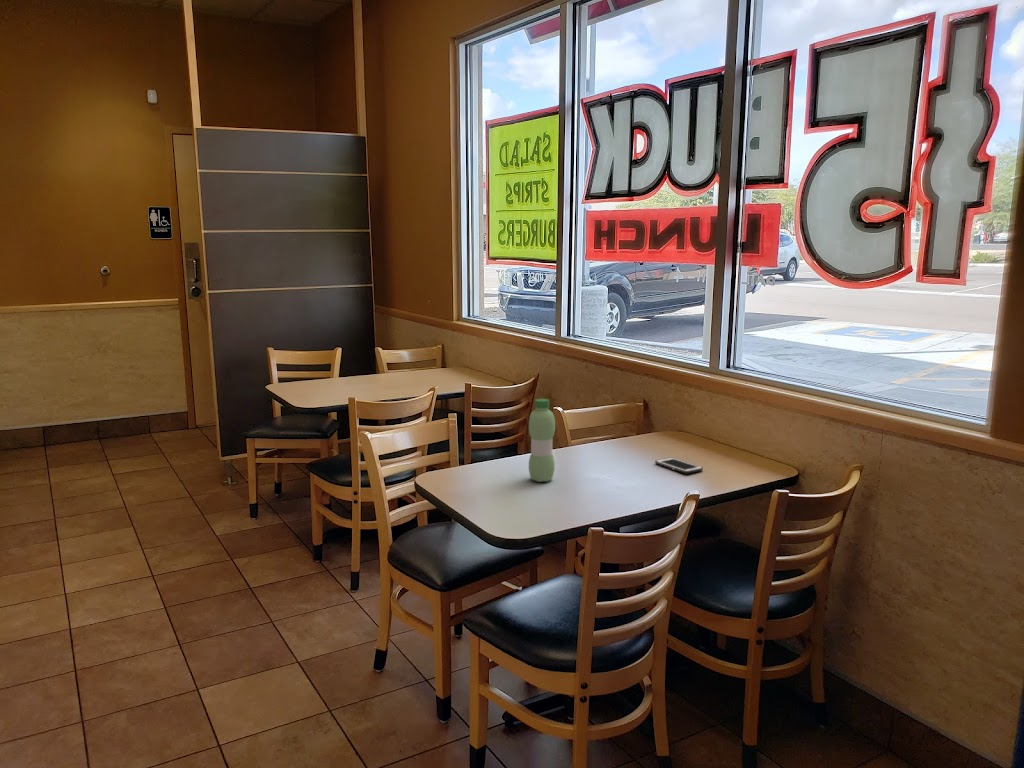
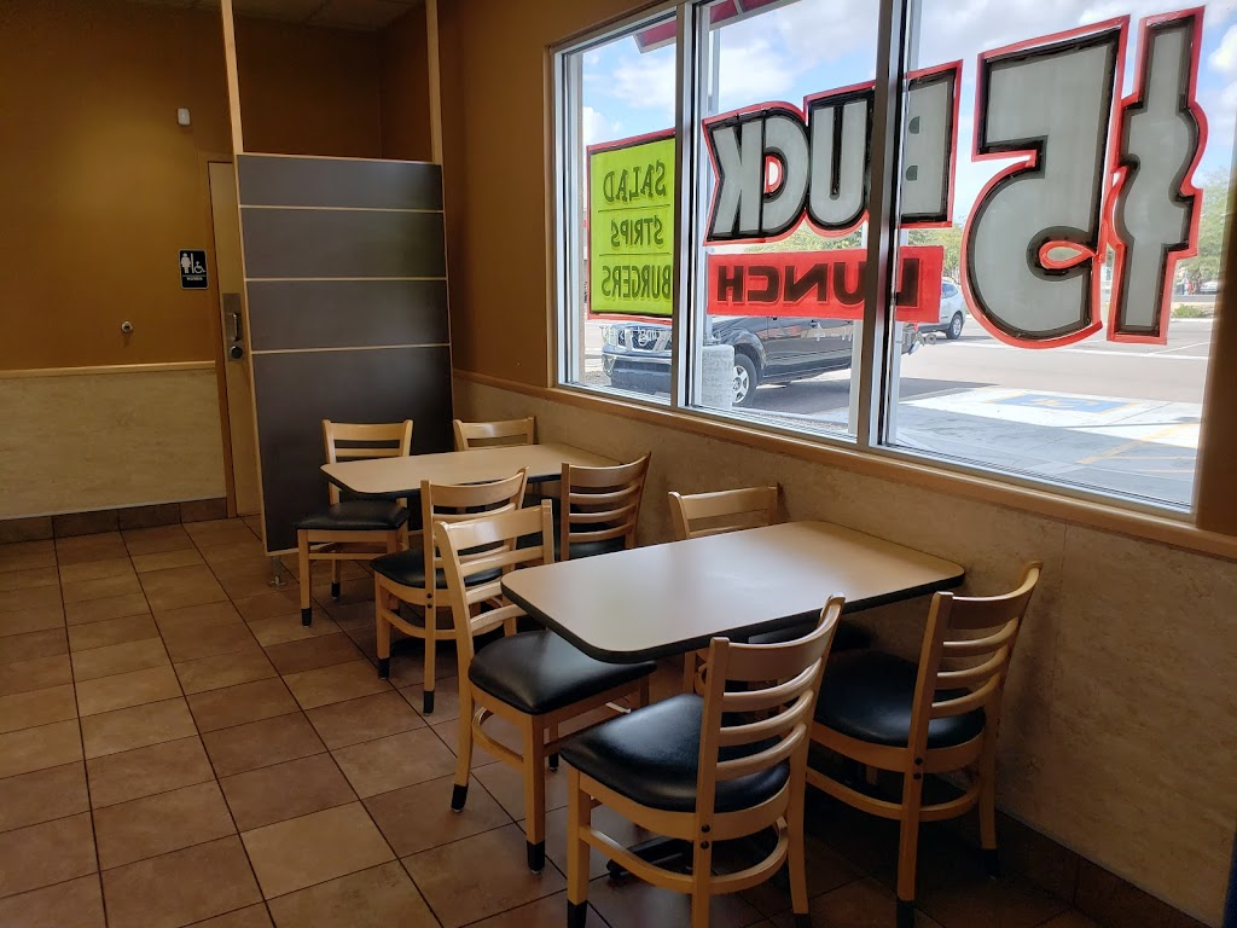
- water bottle [528,398,556,483]
- cell phone [654,457,704,475]
